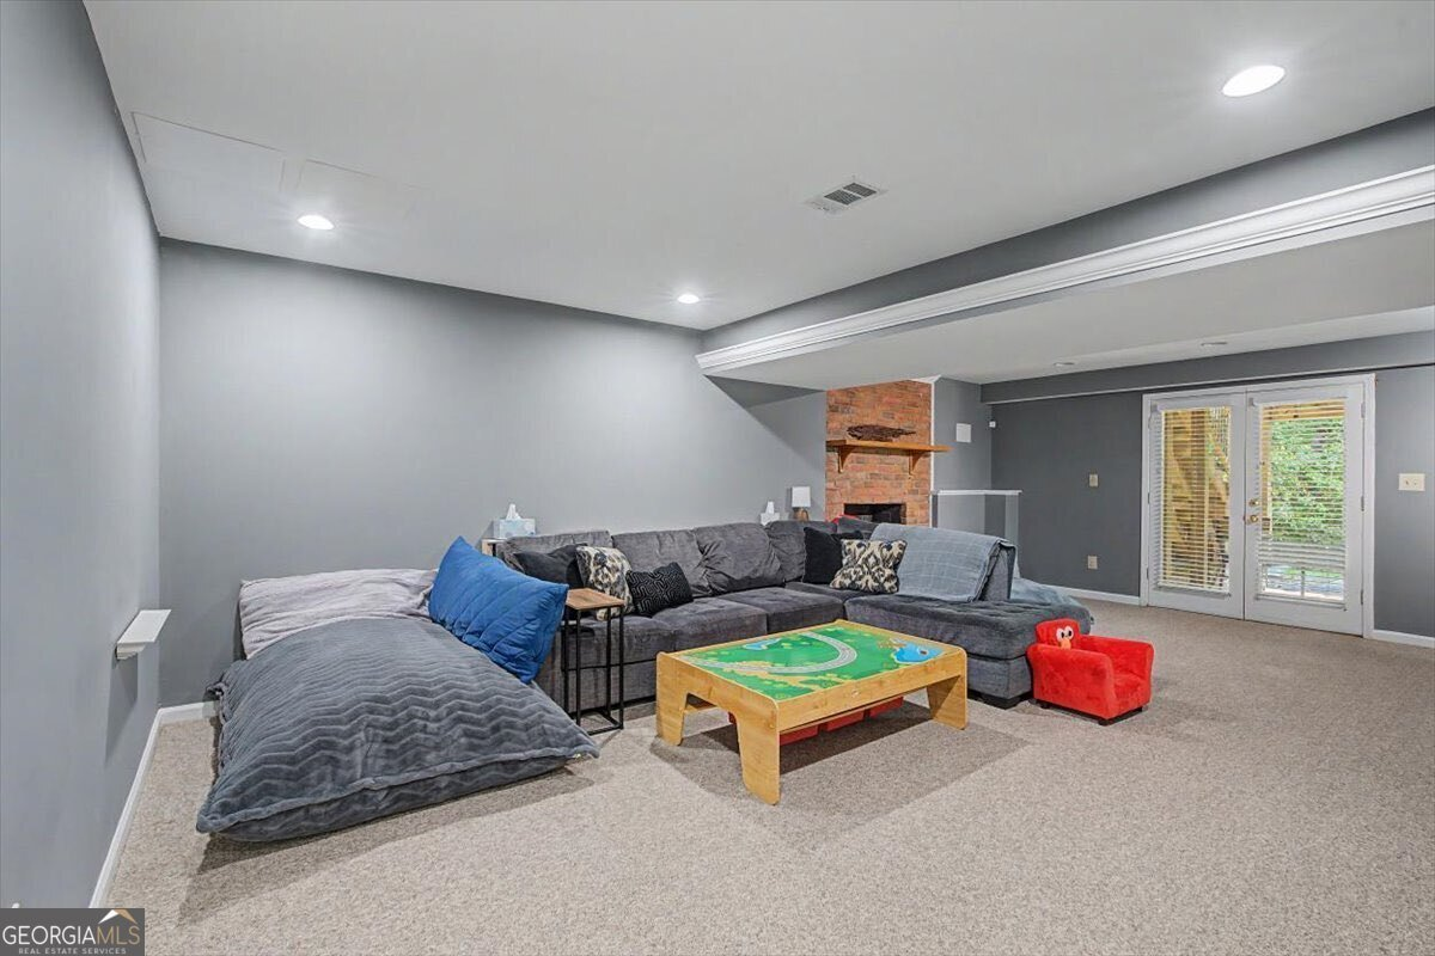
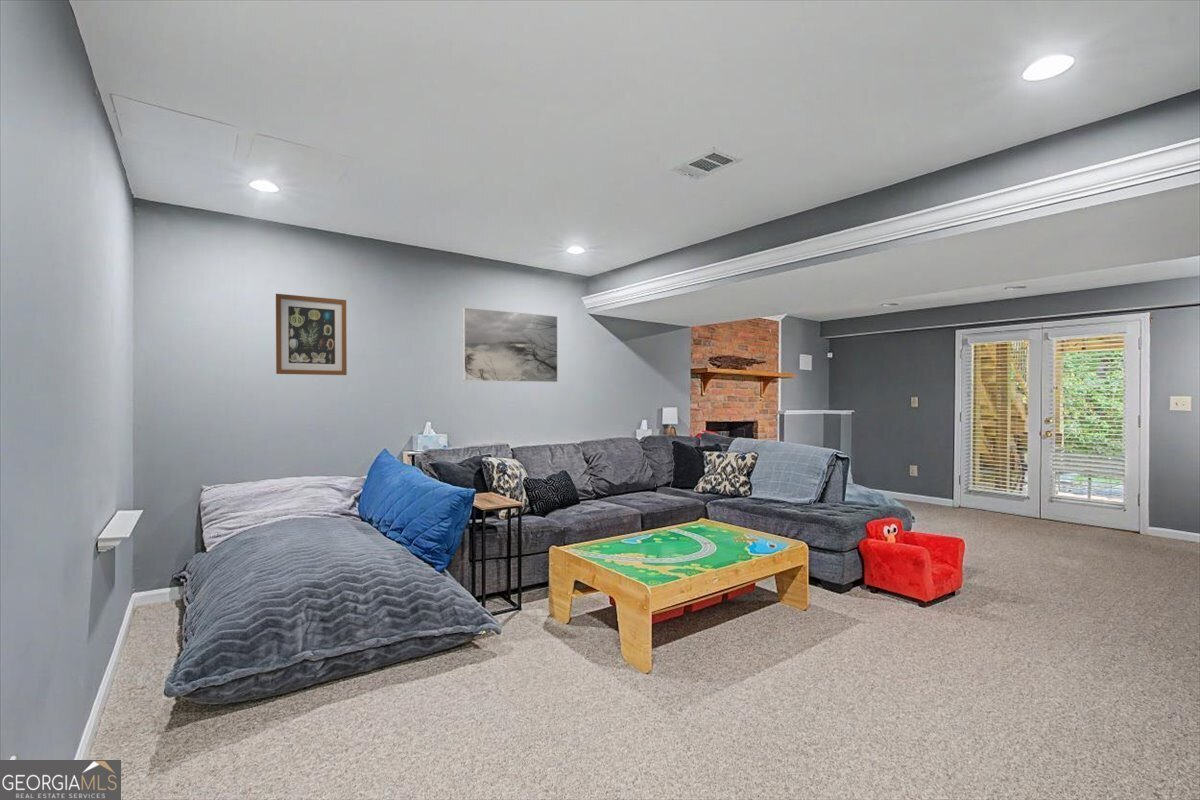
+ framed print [462,307,559,383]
+ wall art [275,293,348,376]
